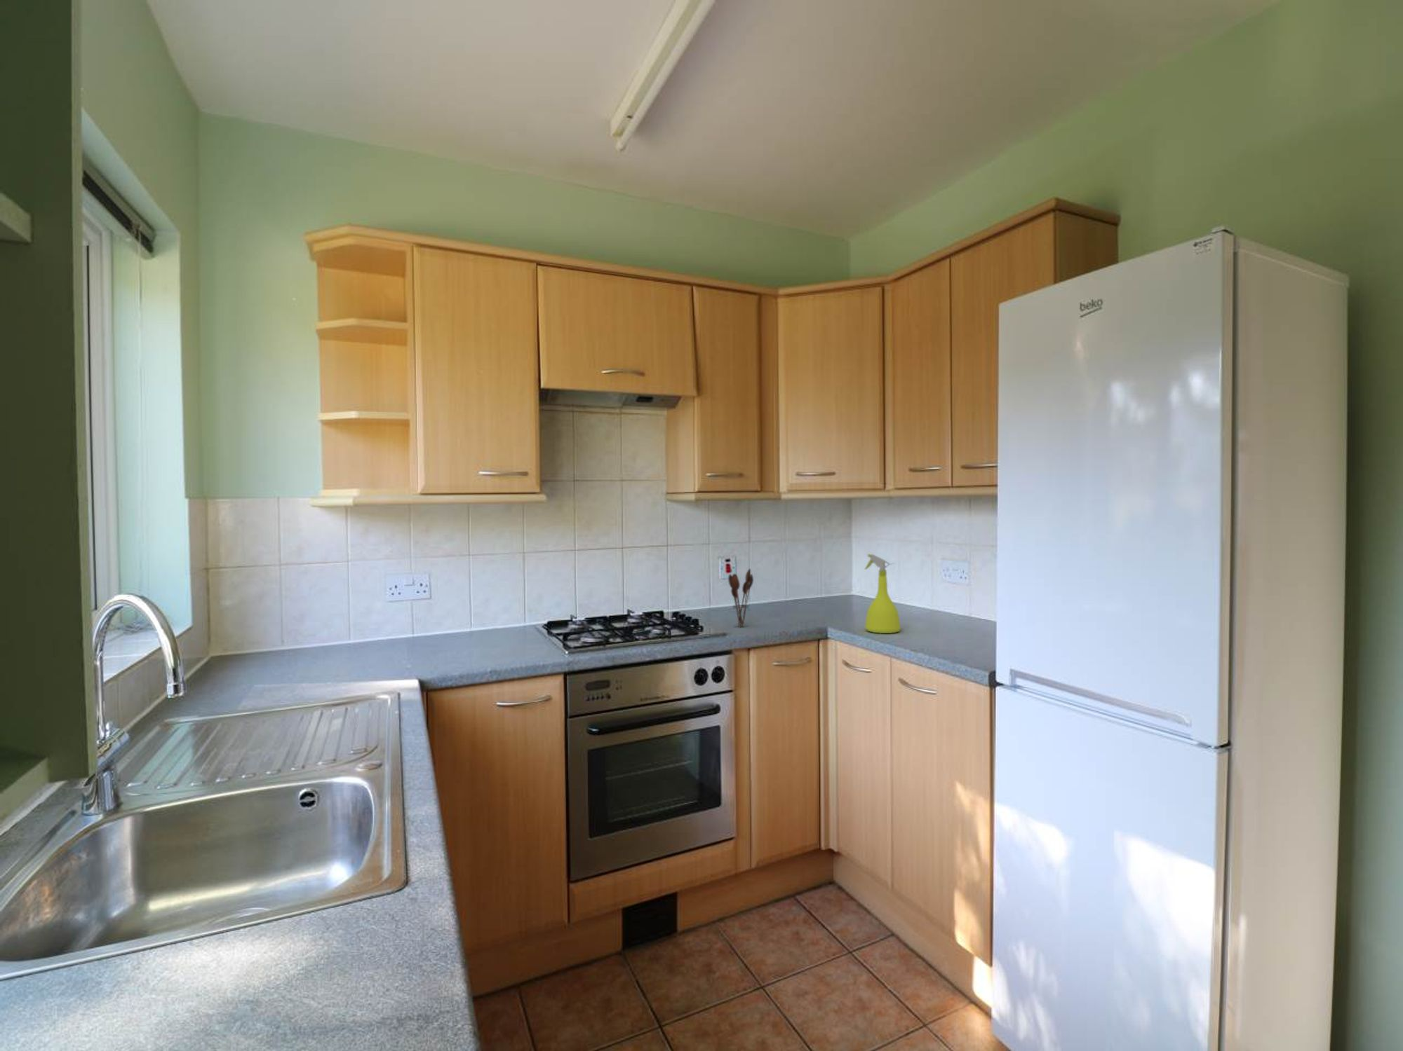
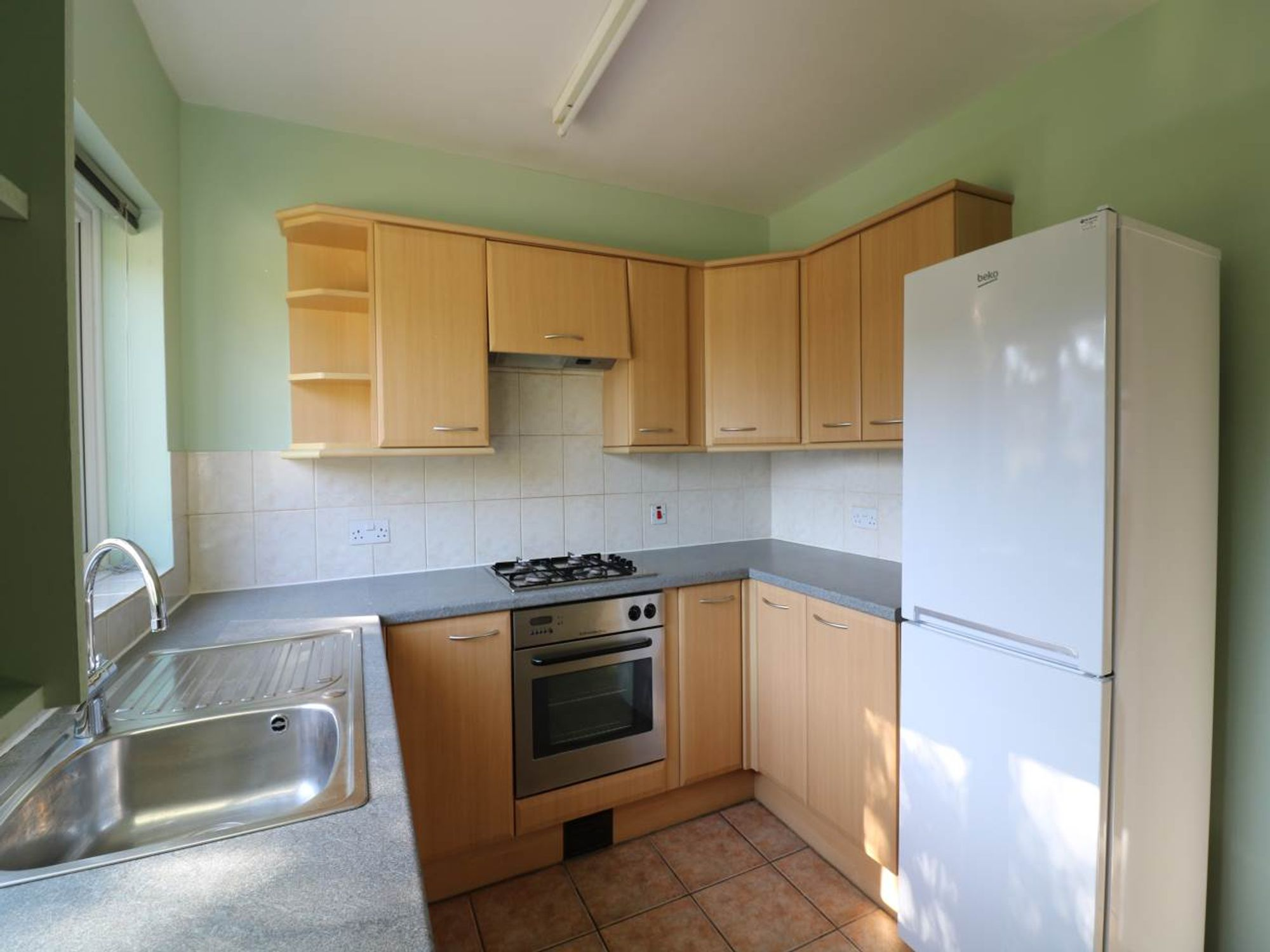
- utensil holder [727,569,755,628]
- spray bottle [864,553,901,634]
